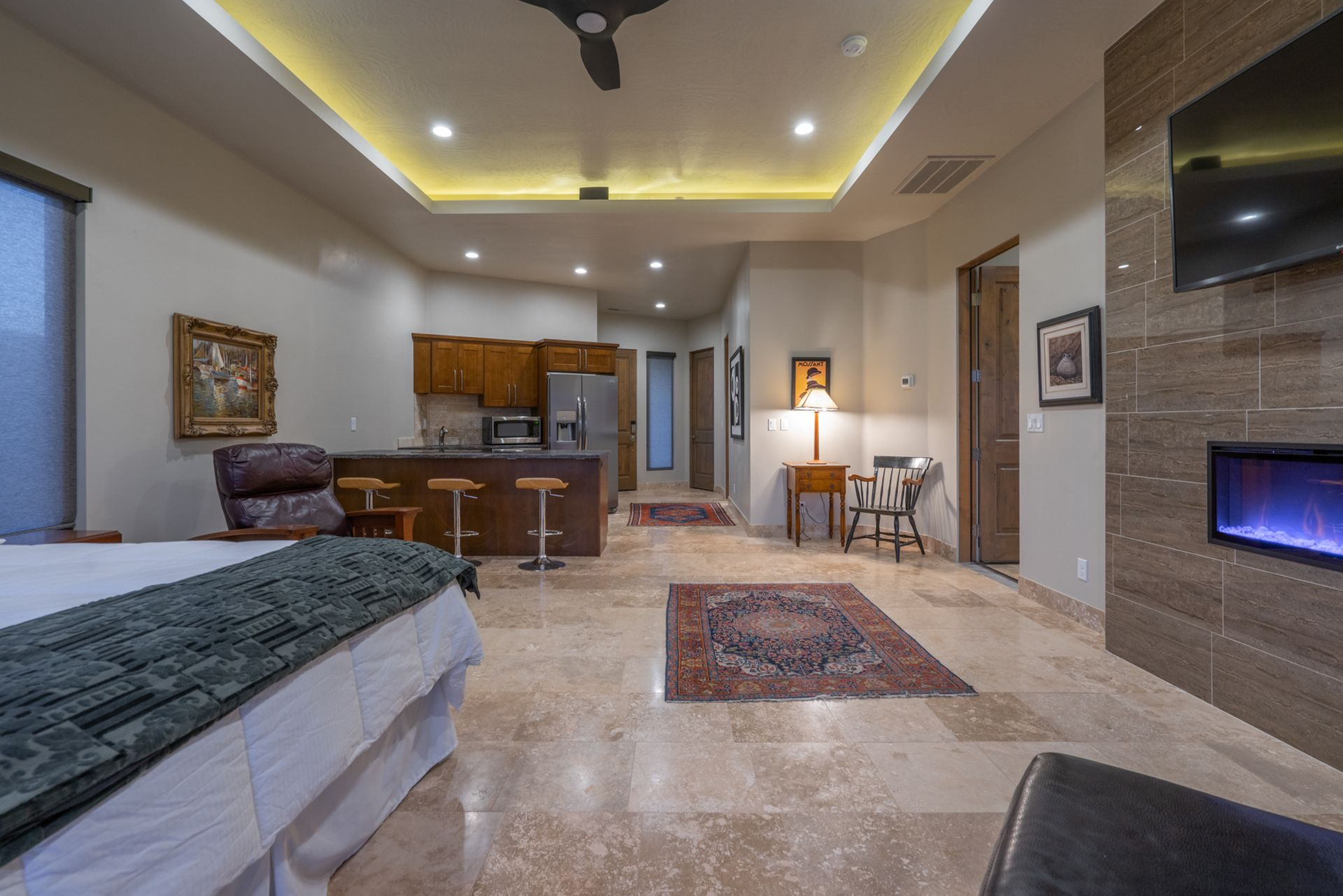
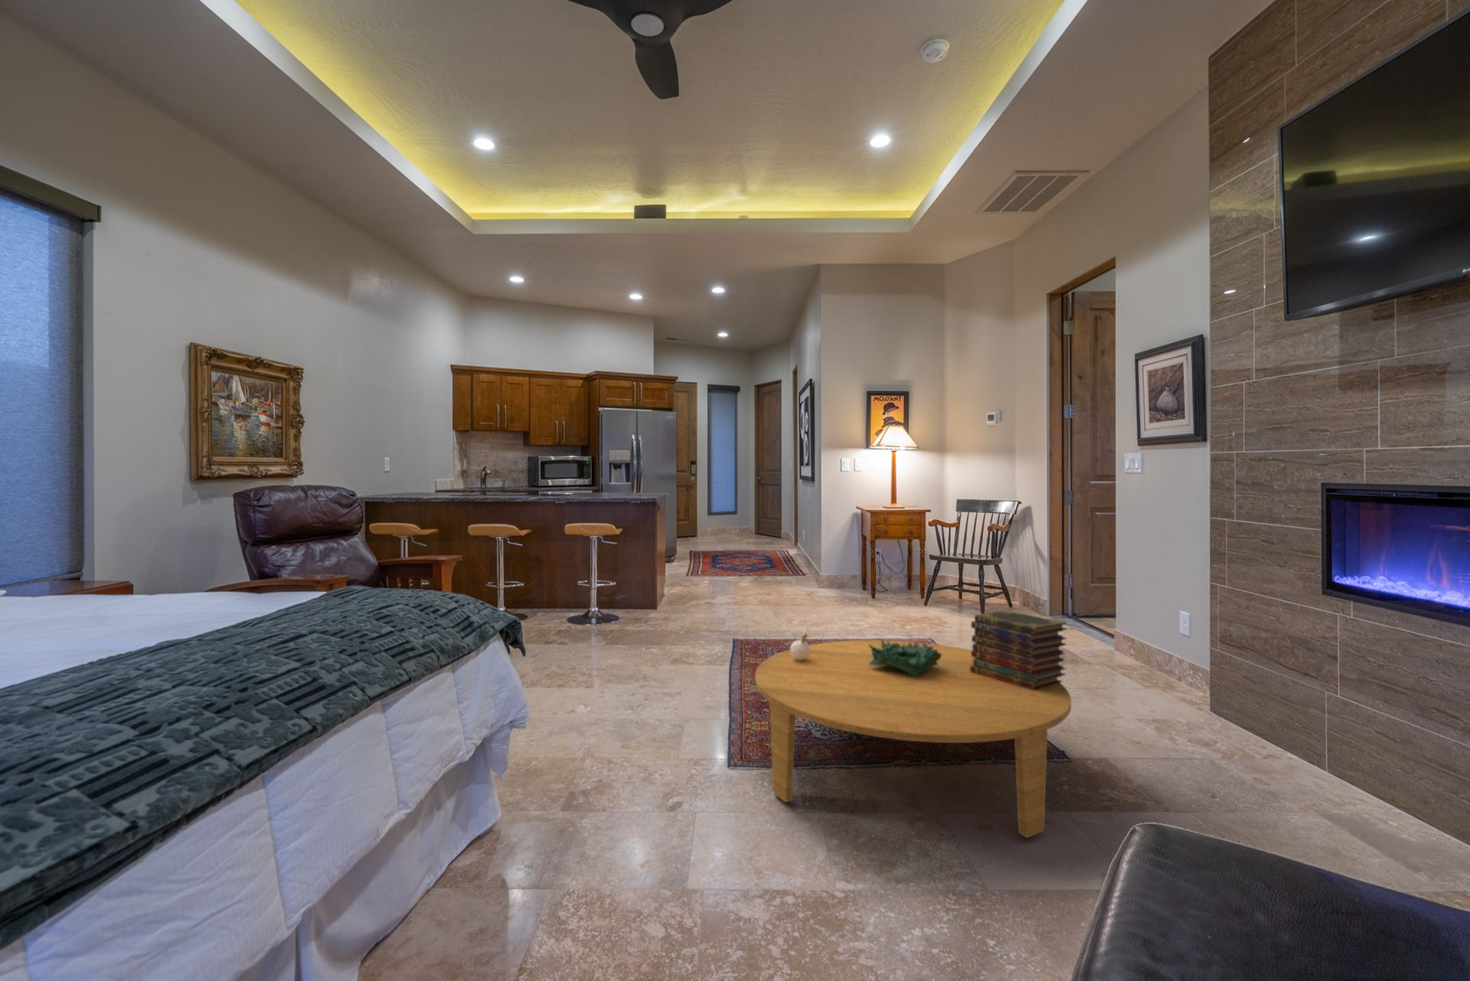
+ book stack [970,610,1067,690]
+ candle [789,628,810,661]
+ decorative bowl [869,639,941,677]
+ coffee table [754,639,1072,839]
